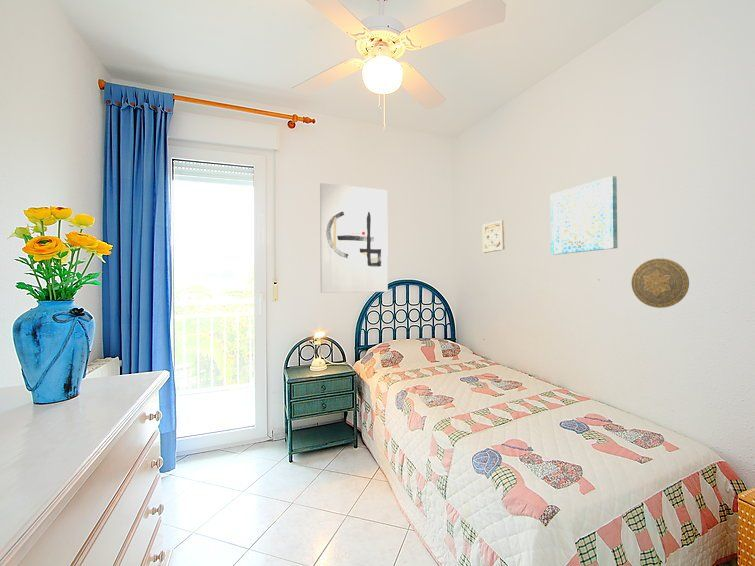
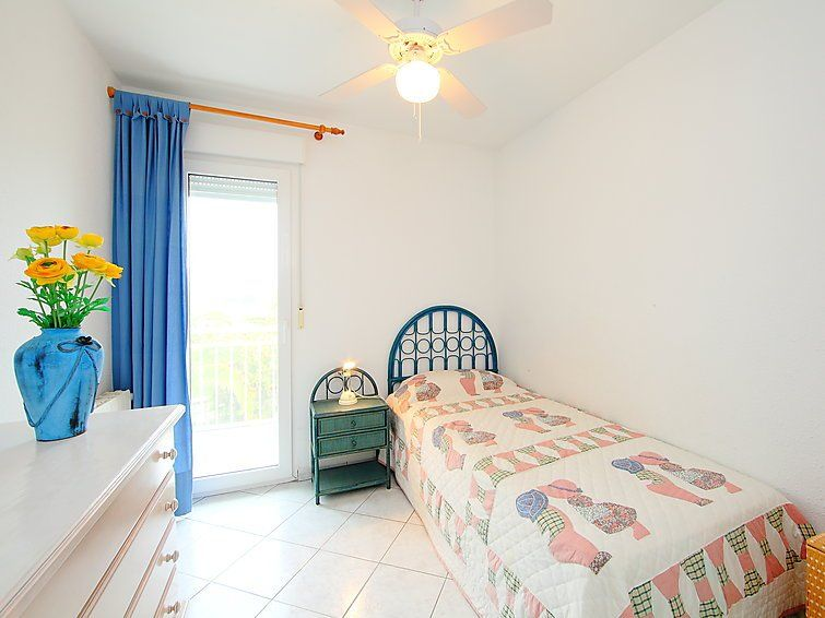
- wall ornament [481,219,506,254]
- wall art [319,182,389,294]
- wall art [550,175,618,256]
- decorative plate [630,258,690,309]
